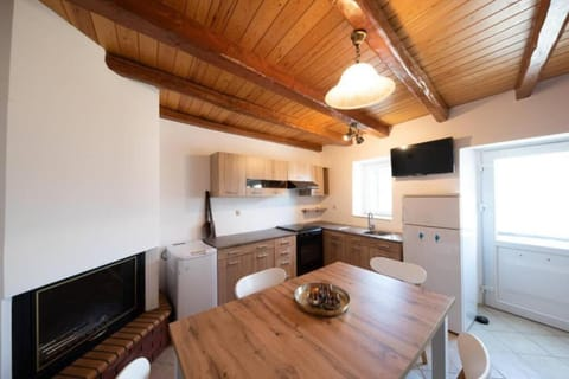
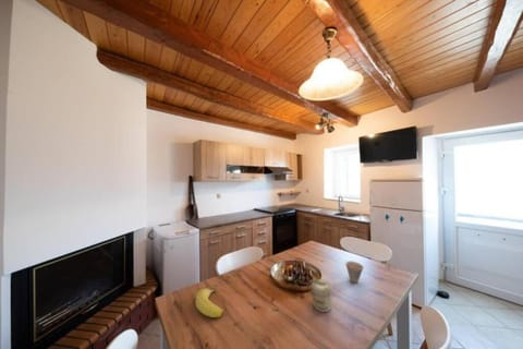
+ cup [344,260,365,284]
+ jar [311,278,333,313]
+ banana [194,287,224,318]
